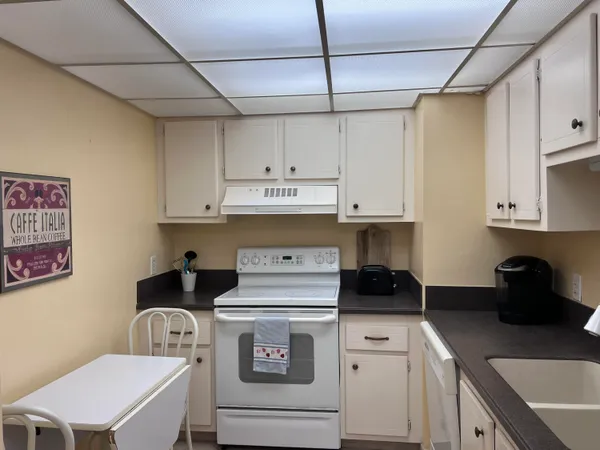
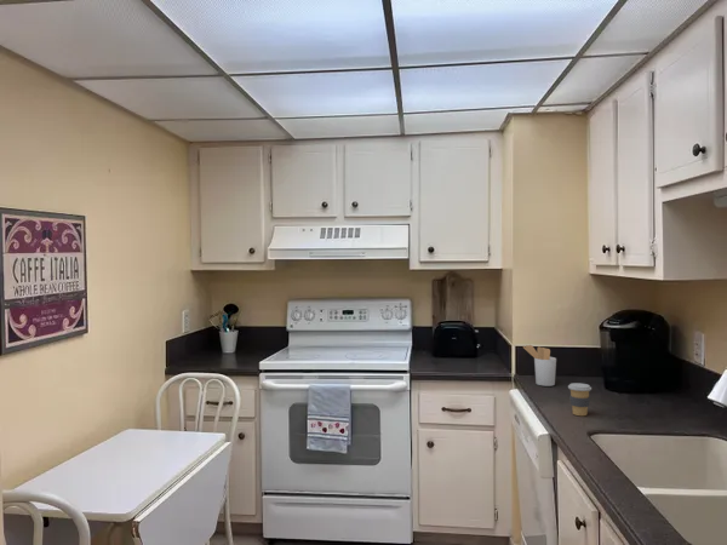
+ utensil holder [522,344,557,388]
+ coffee cup [567,382,593,417]
